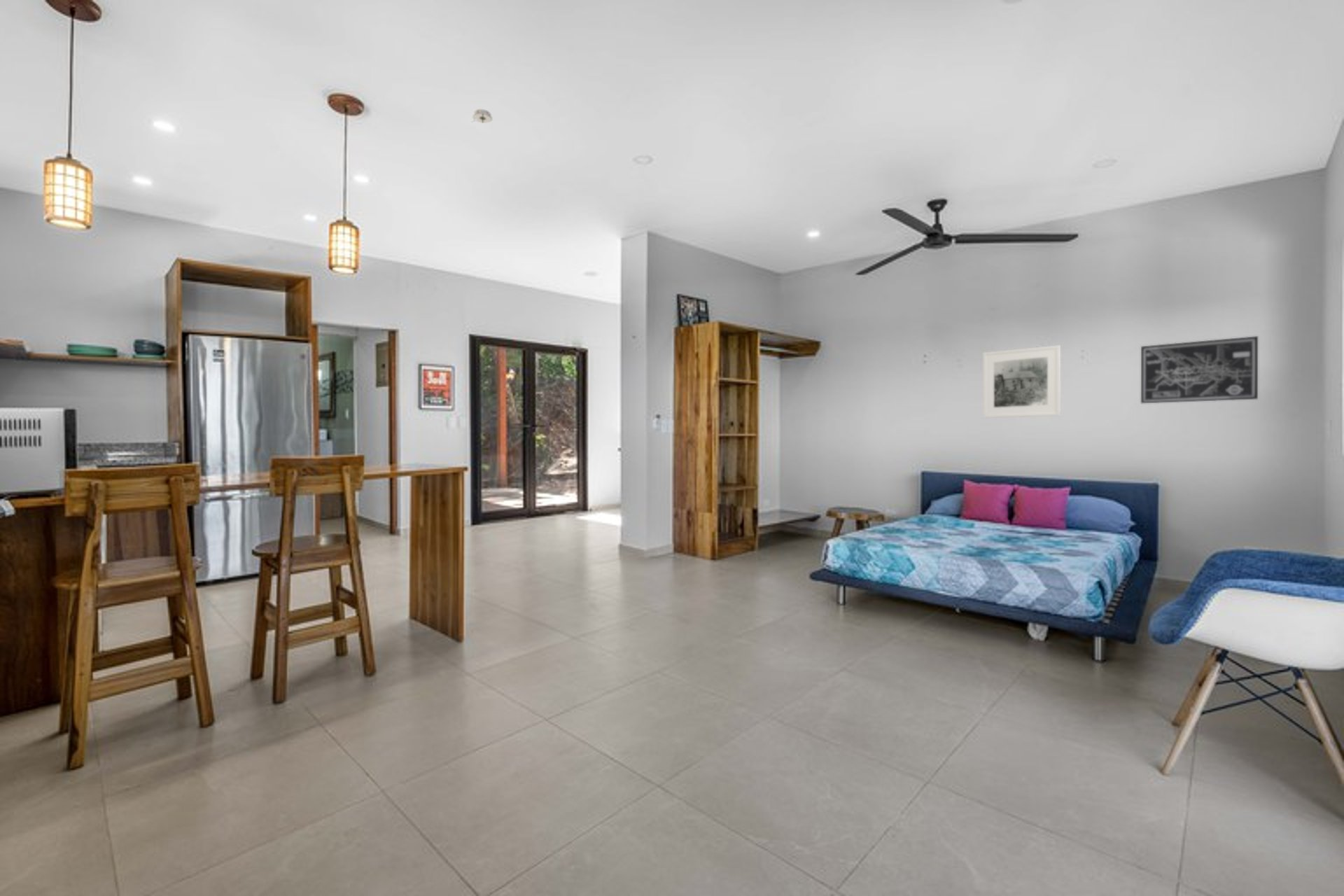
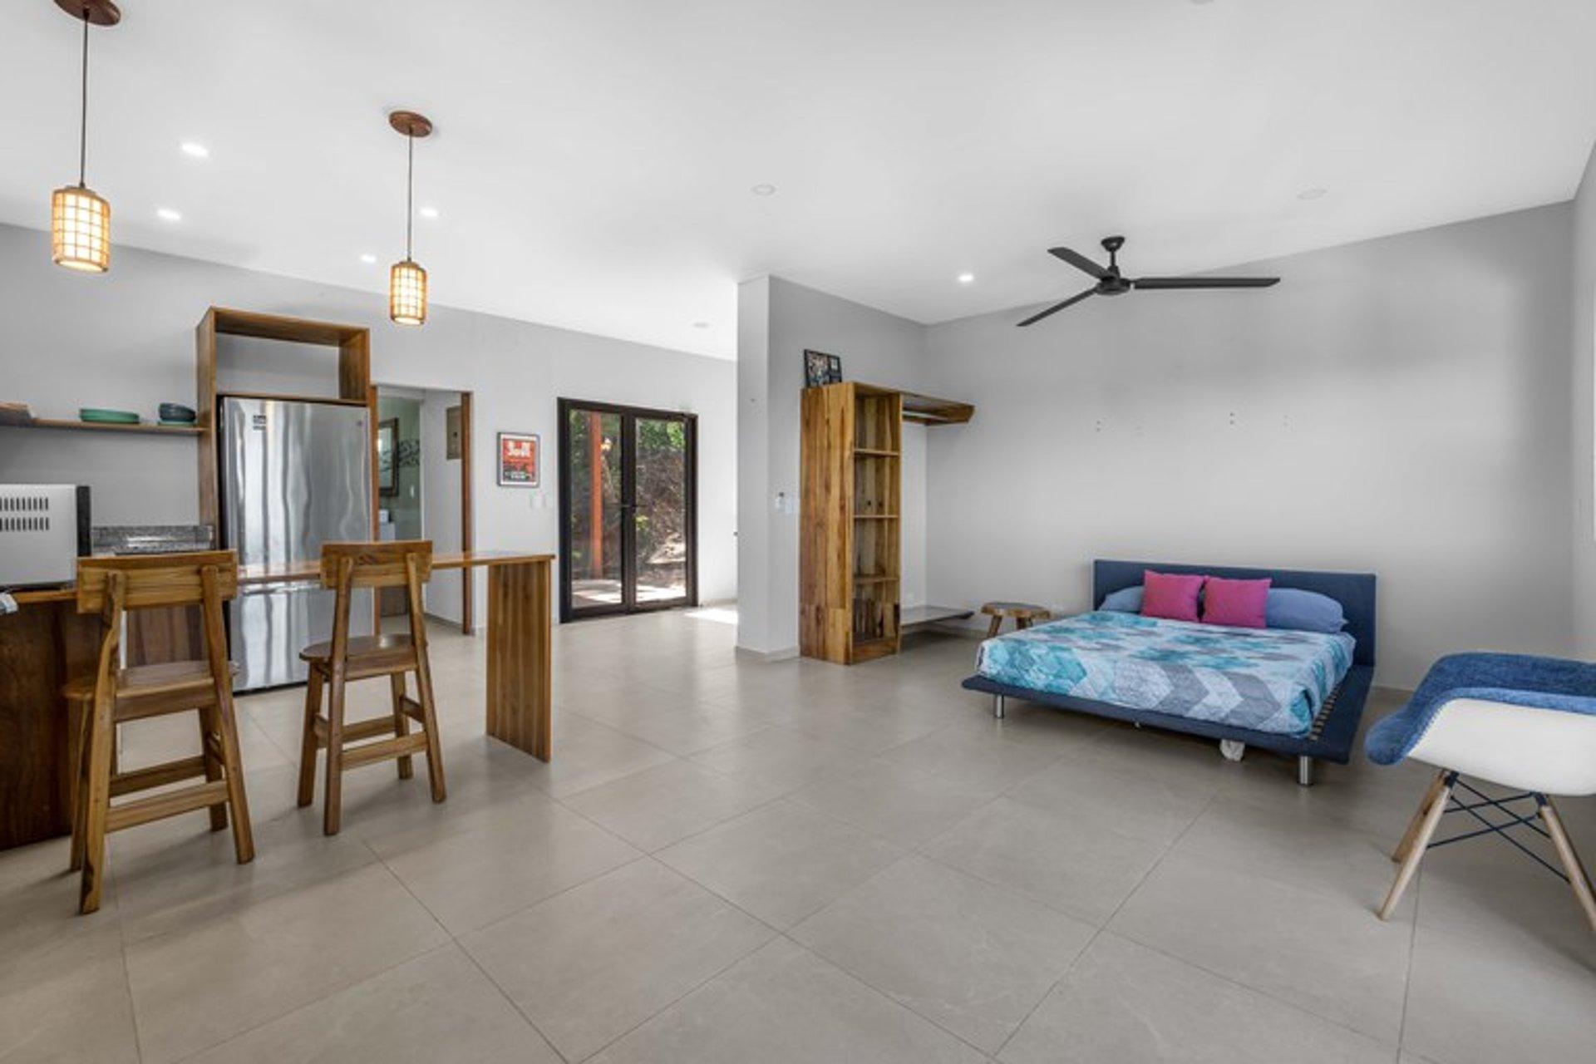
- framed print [982,344,1061,419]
- wall art [1140,335,1259,404]
- smoke detector [472,109,493,124]
